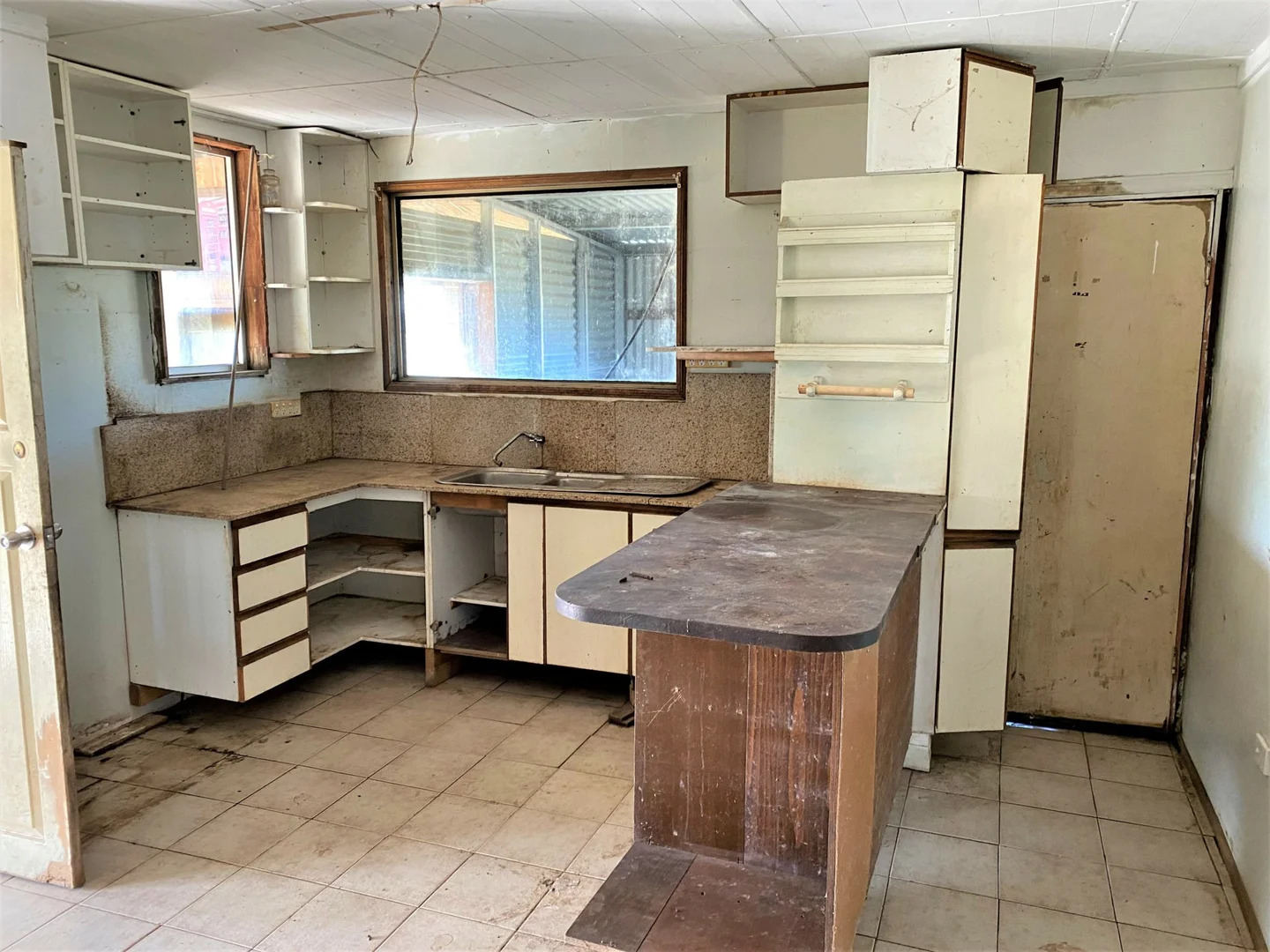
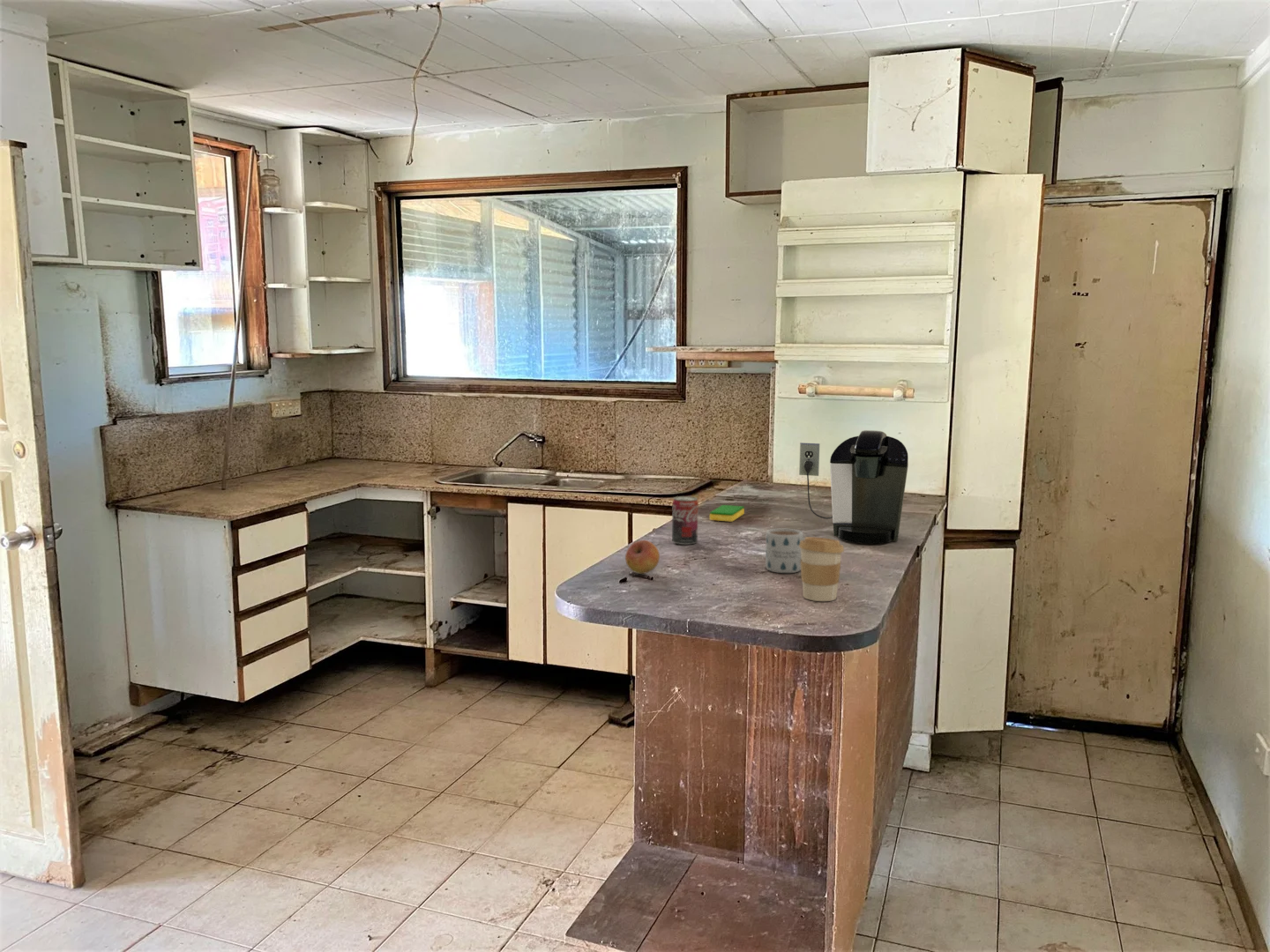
+ mug [765,527,805,574]
+ coffee cup [799,536,845,602]
+ soda can [671,495,699,546]
+ coffee maker [798,429,909,545]
+ fruit [624,539,661,575]
+ dish sponge [709,504,745,523]
